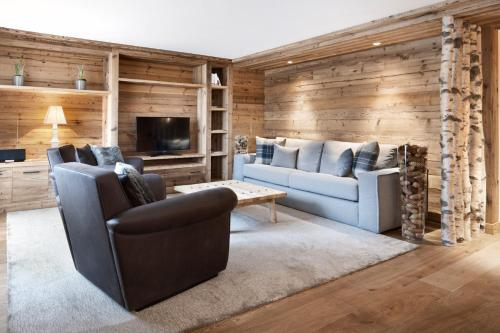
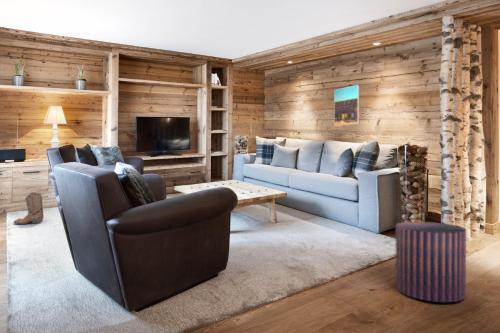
+ stool [395,221,467,303]
+ boots [12,191,44,225]
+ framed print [333,84,360,127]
